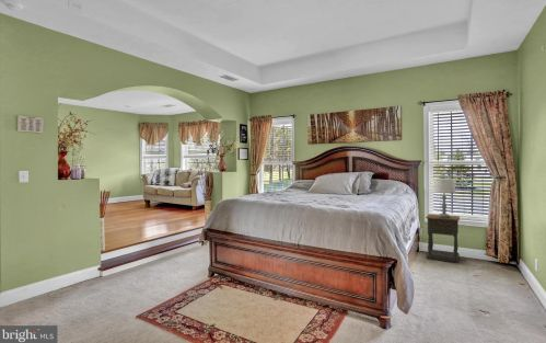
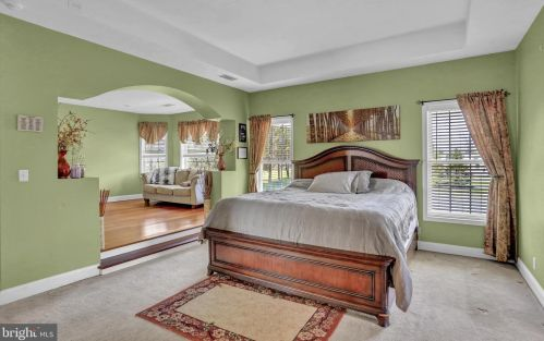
- table lamp [432,179,457,218]
- nightstand [425,213,461,264]
